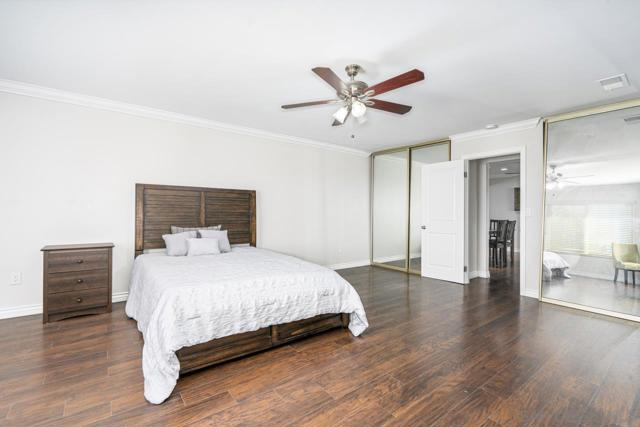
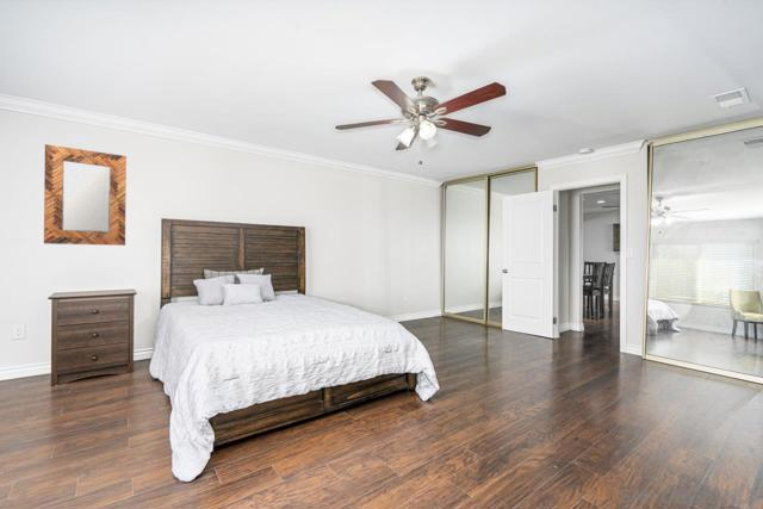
+ home mirror [43,143,128,247]
